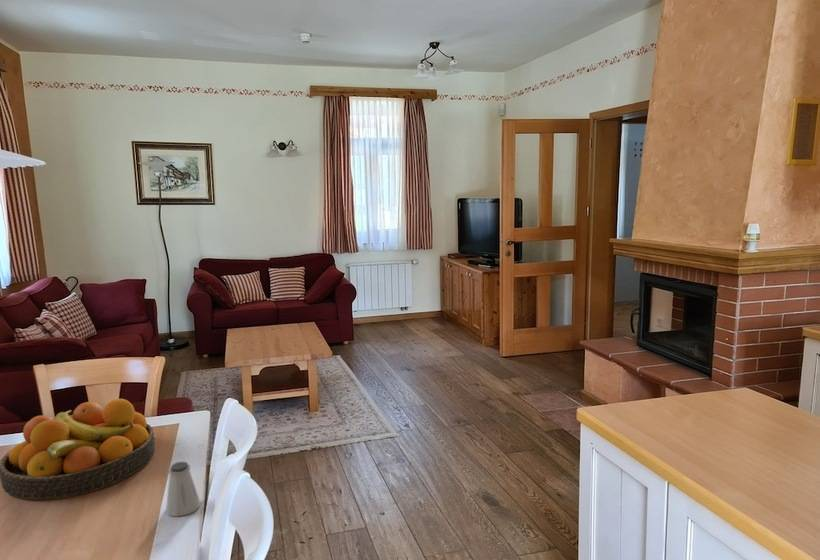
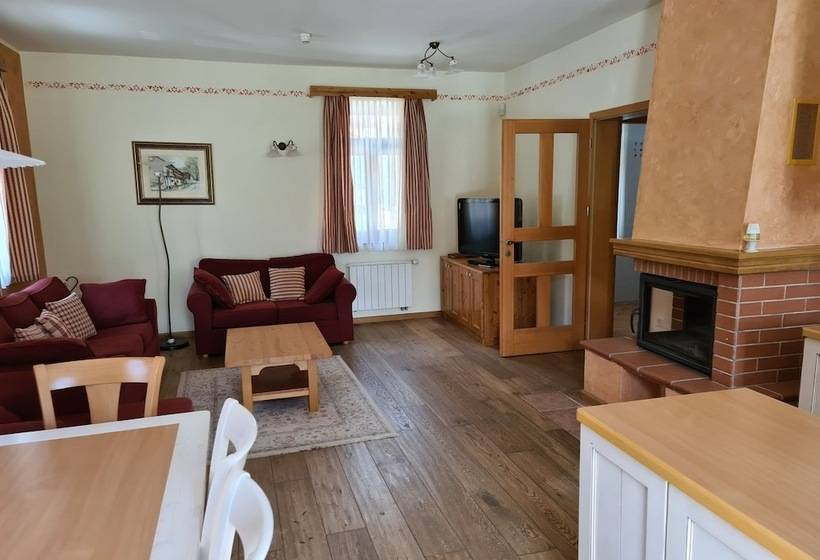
- saltshaker [165,461,201,517]
- fruit bowl [0,398,156,501]
